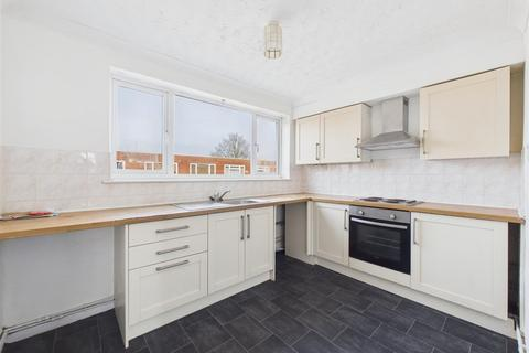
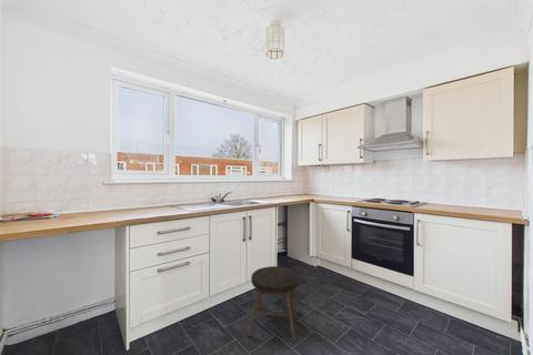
+ stool [247,265,301,343]
